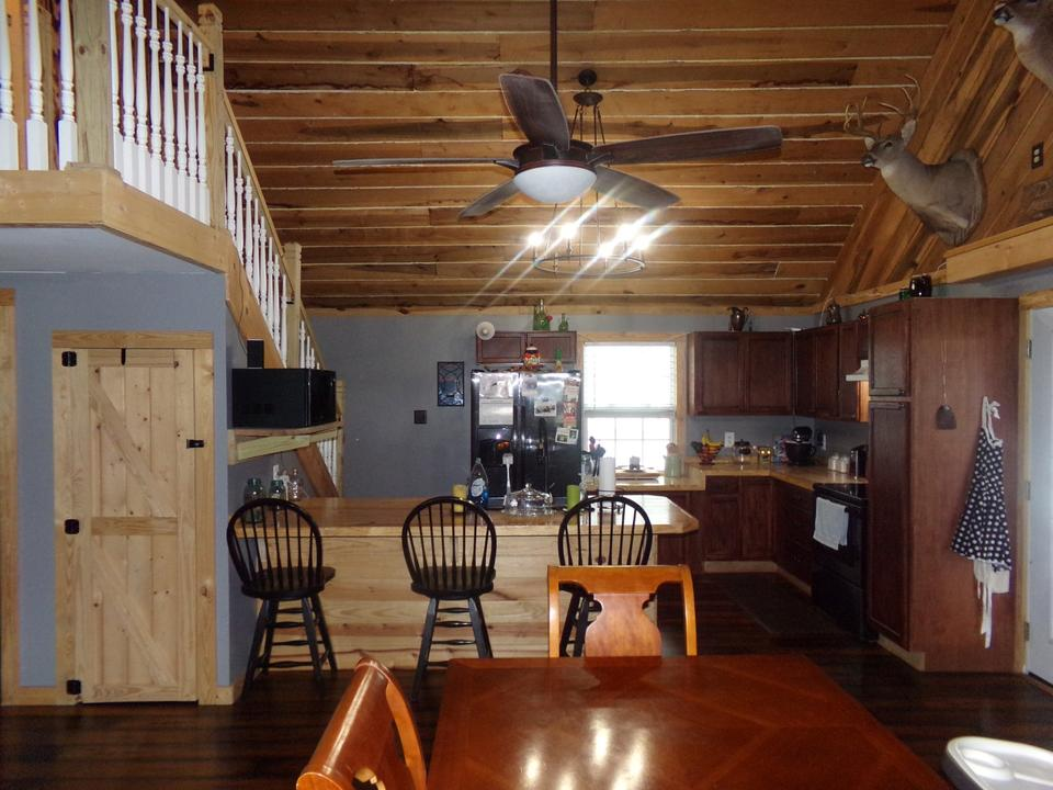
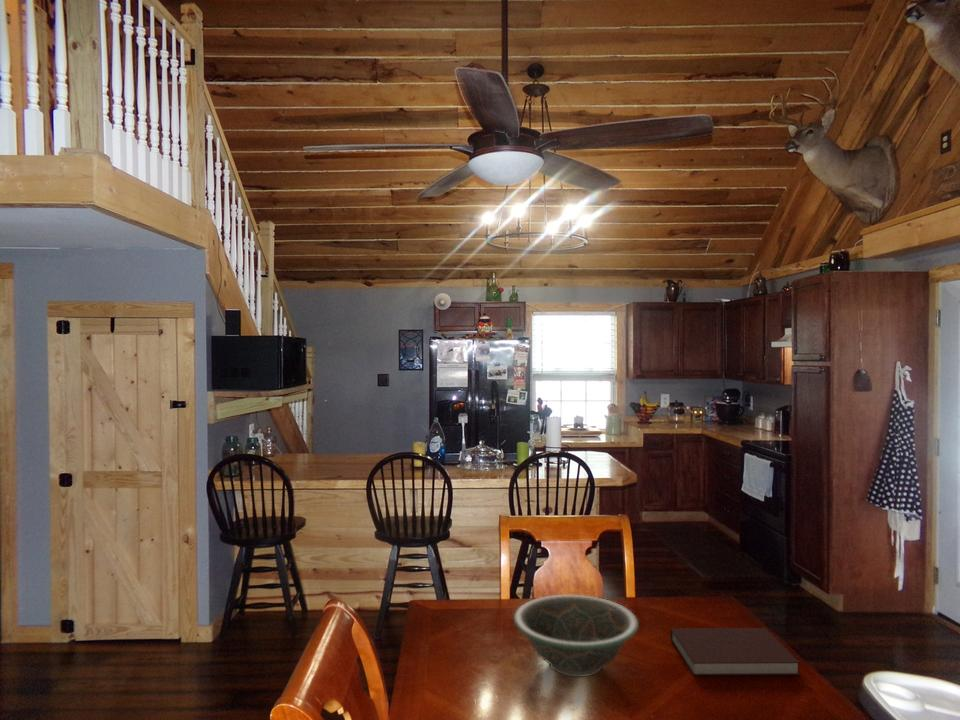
+ decorative bowl [513,594,640,678]
+ notebook [669,627,801,677]
